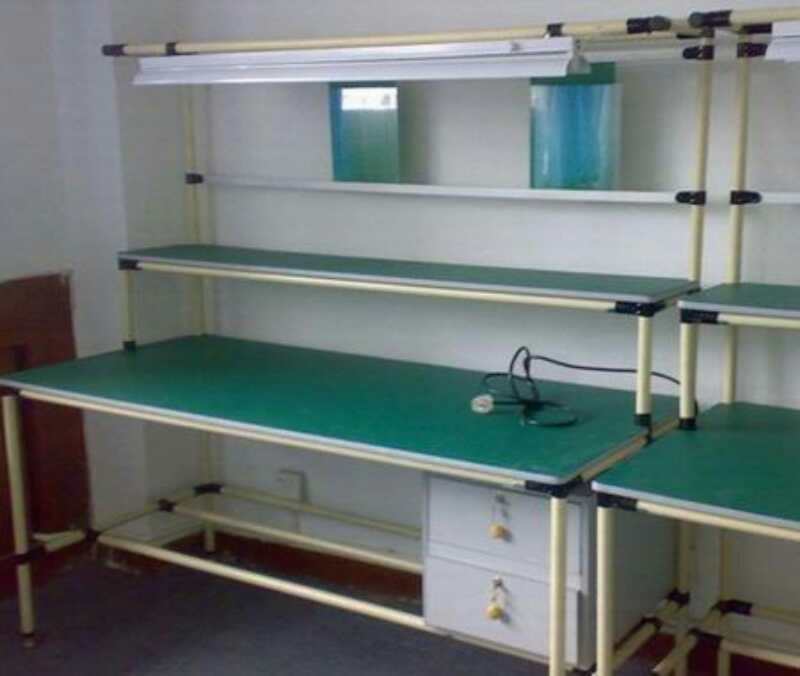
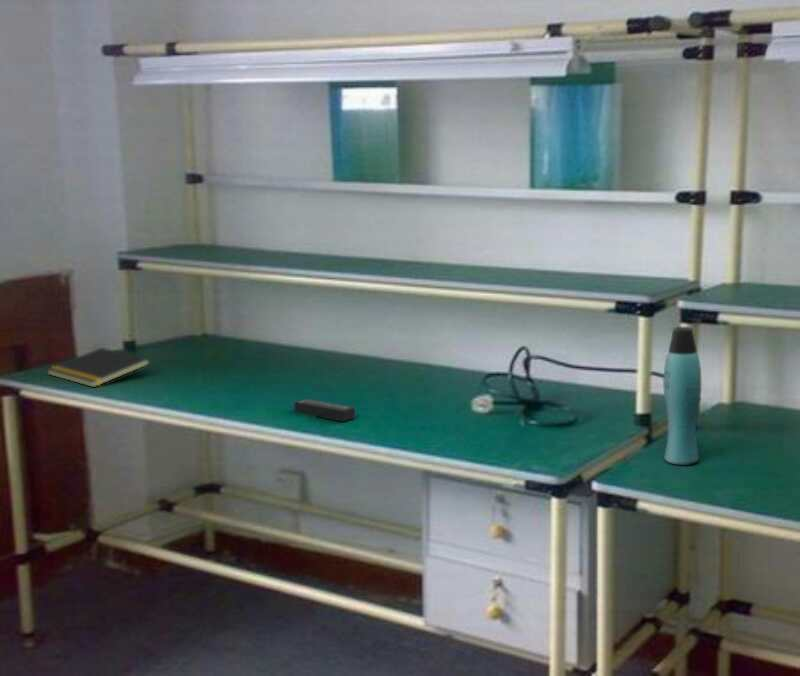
+ multiport hub [293,398,356,423]
+ bottle [662,326,703,466]
+ notepad [45,347,151,388]
